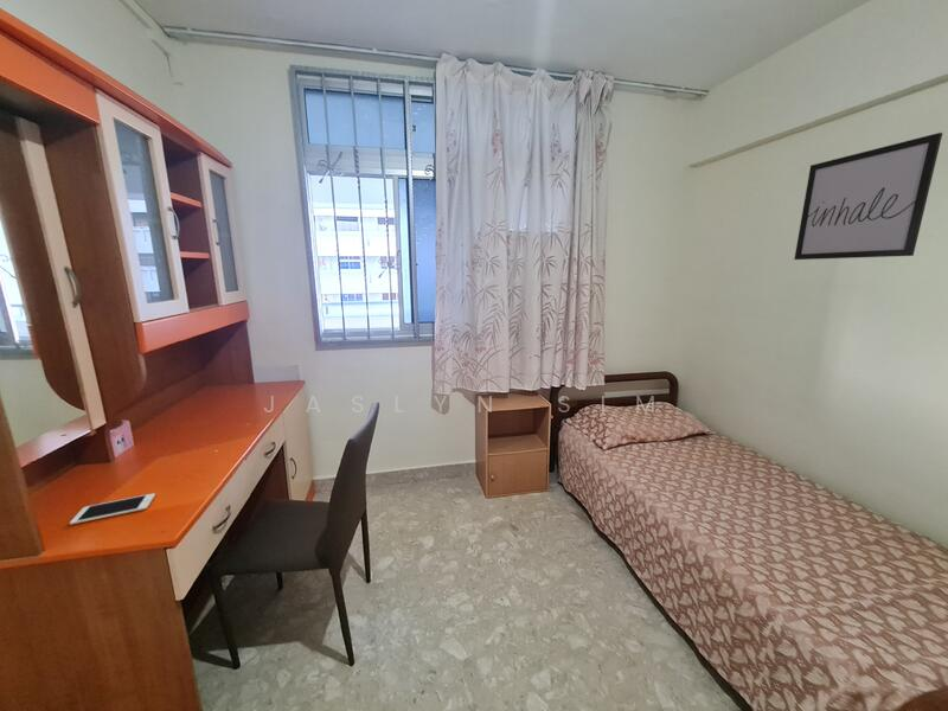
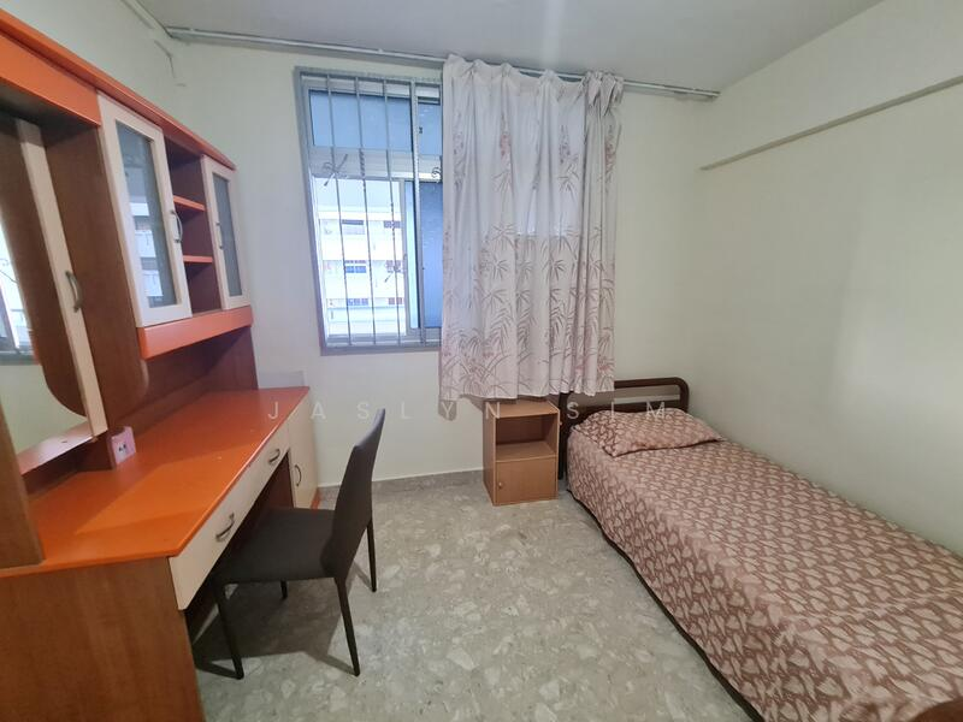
- wall art [793,132,943,261]
- cell phone [69,492,156,526]
